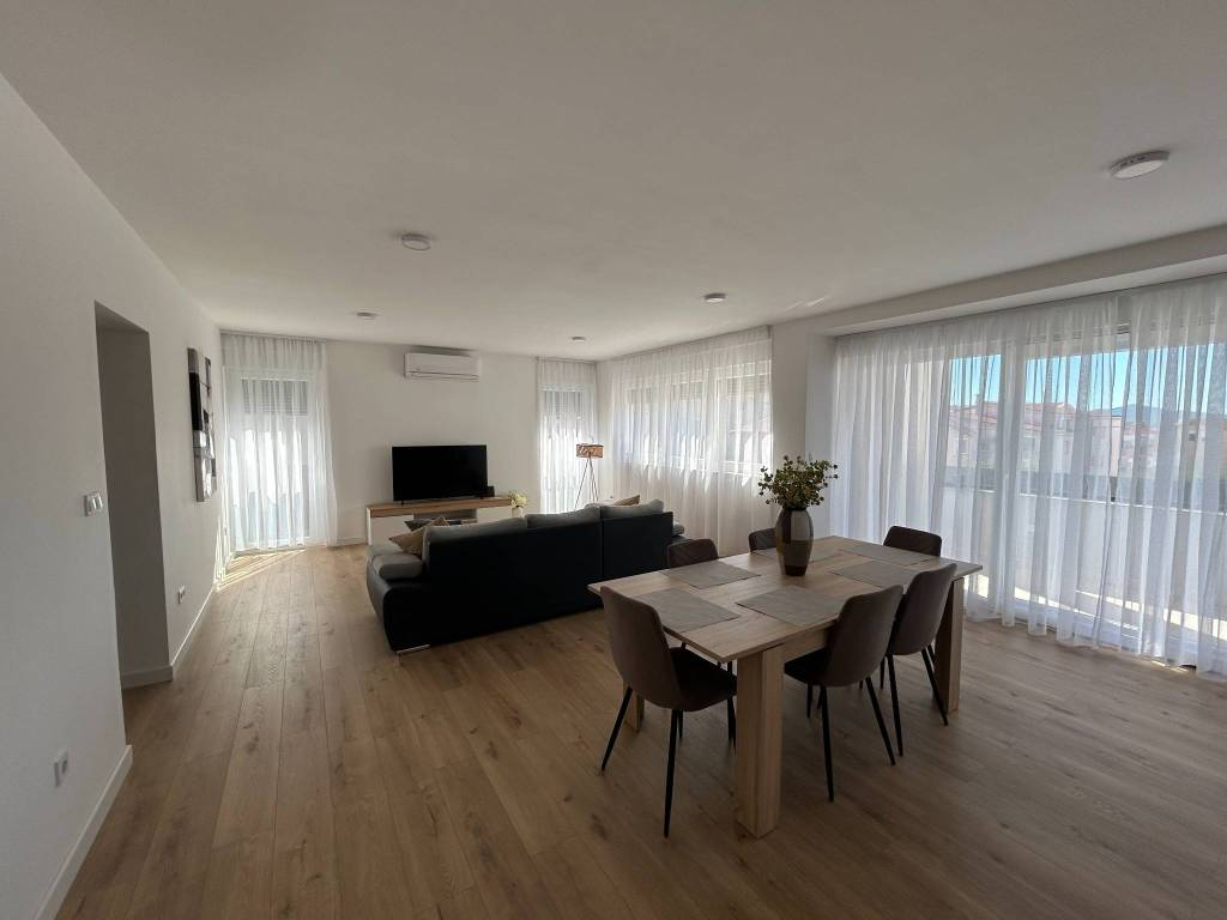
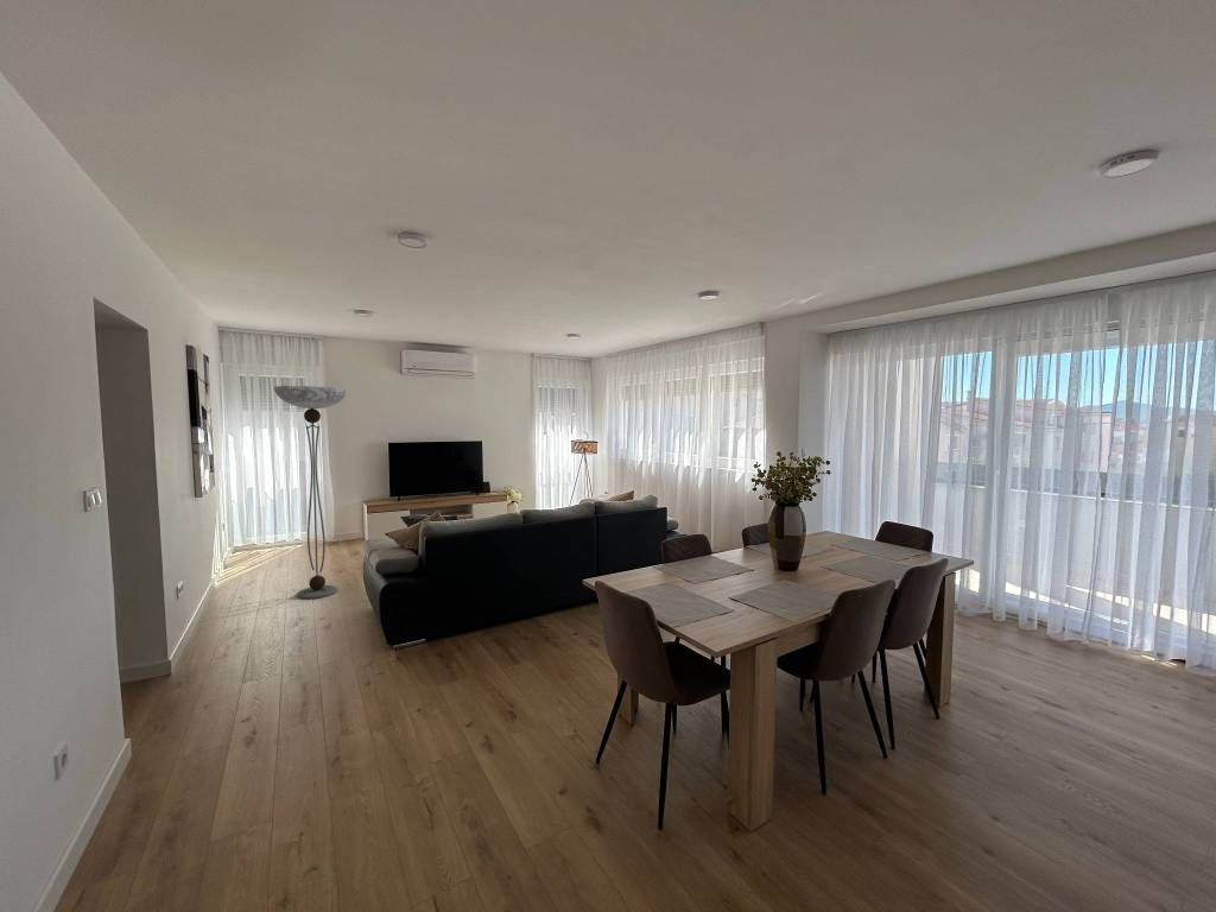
+ floor lamp [273,385,348,600]
